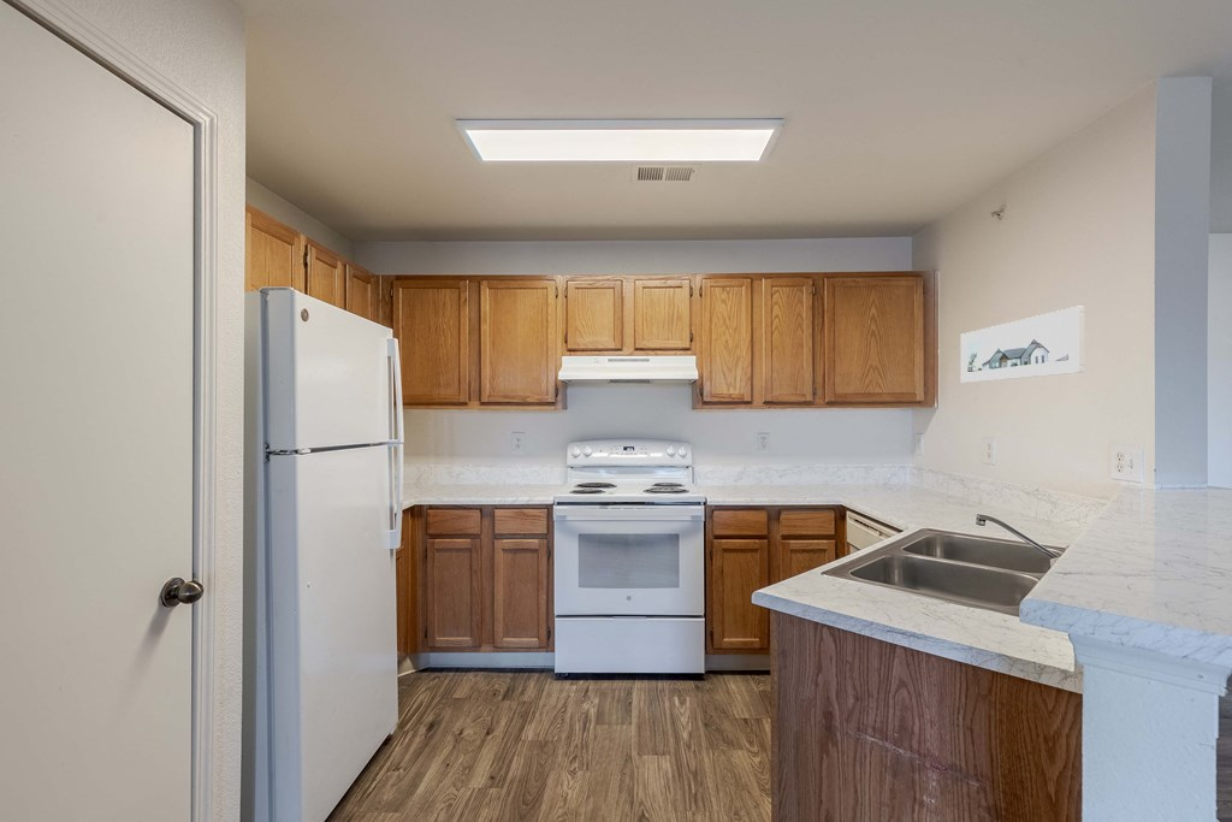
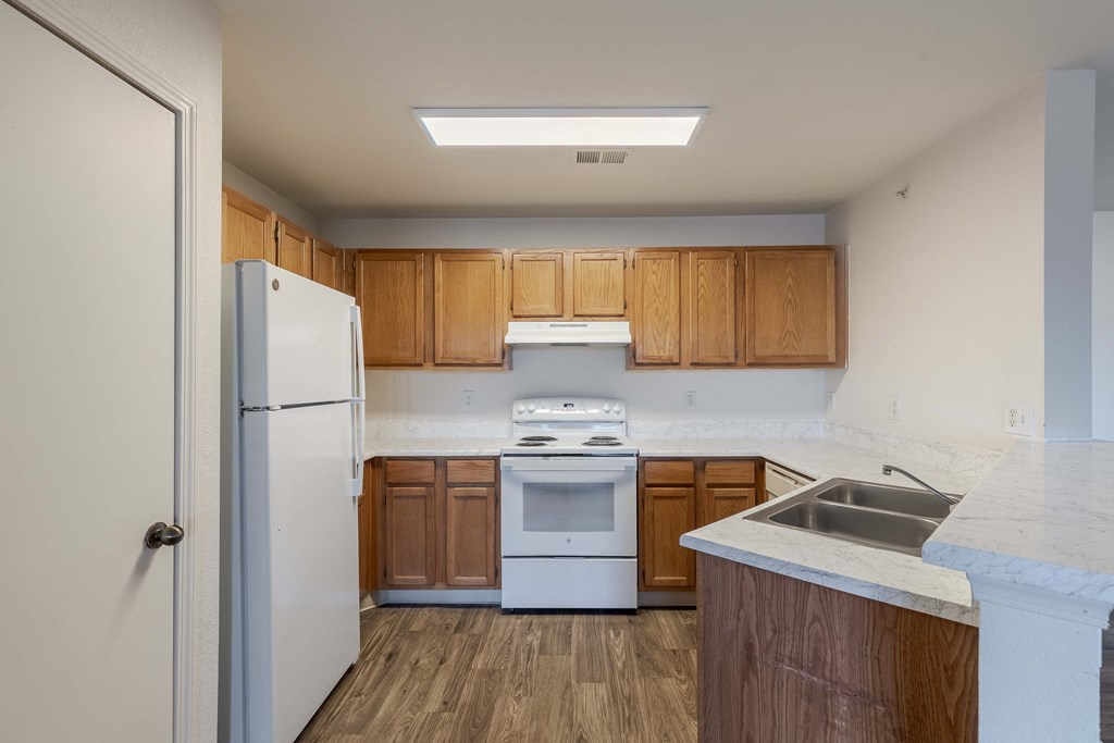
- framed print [959,306,1085,384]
